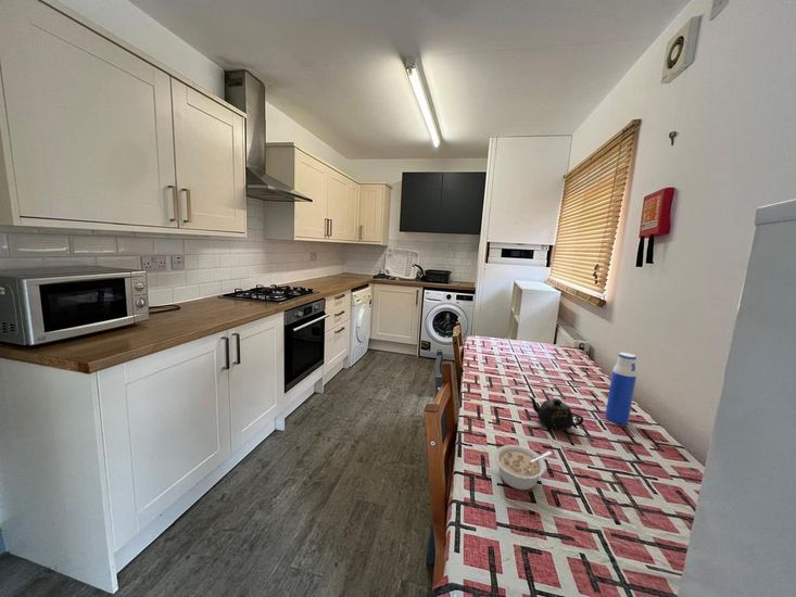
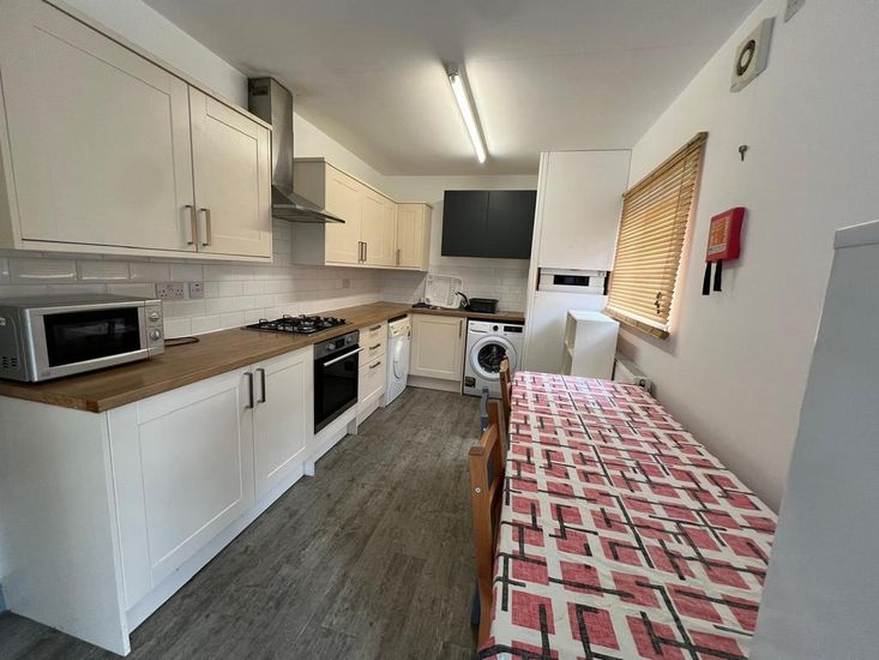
- teapot [528,395,584,432]
- water bottle [604,352,637,425]
- legume [493,444,553,491]
